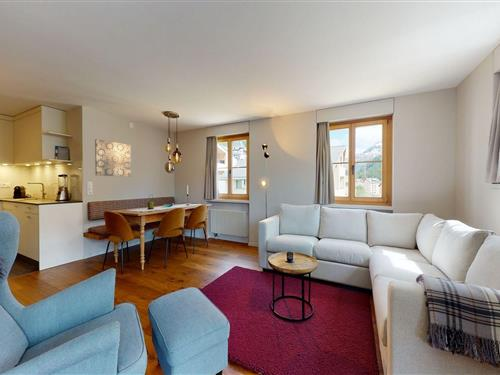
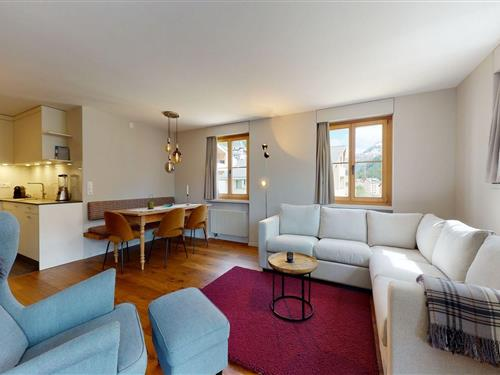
- wall art [94,138,132,178]
